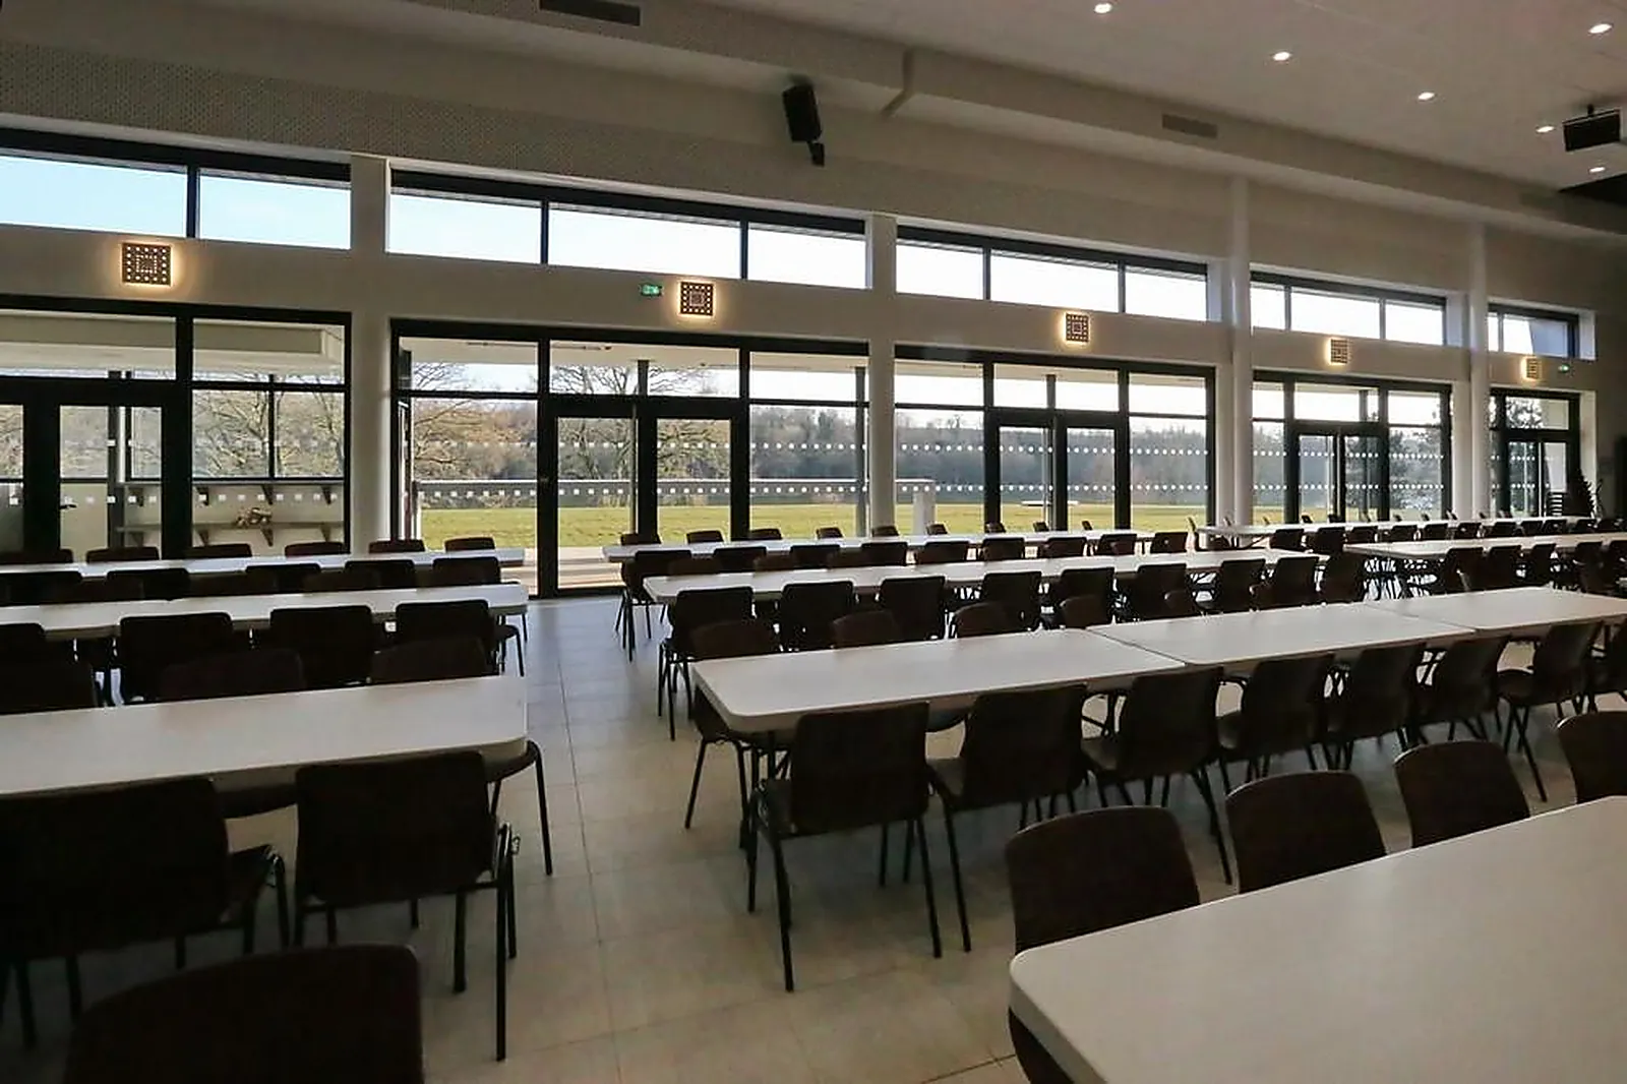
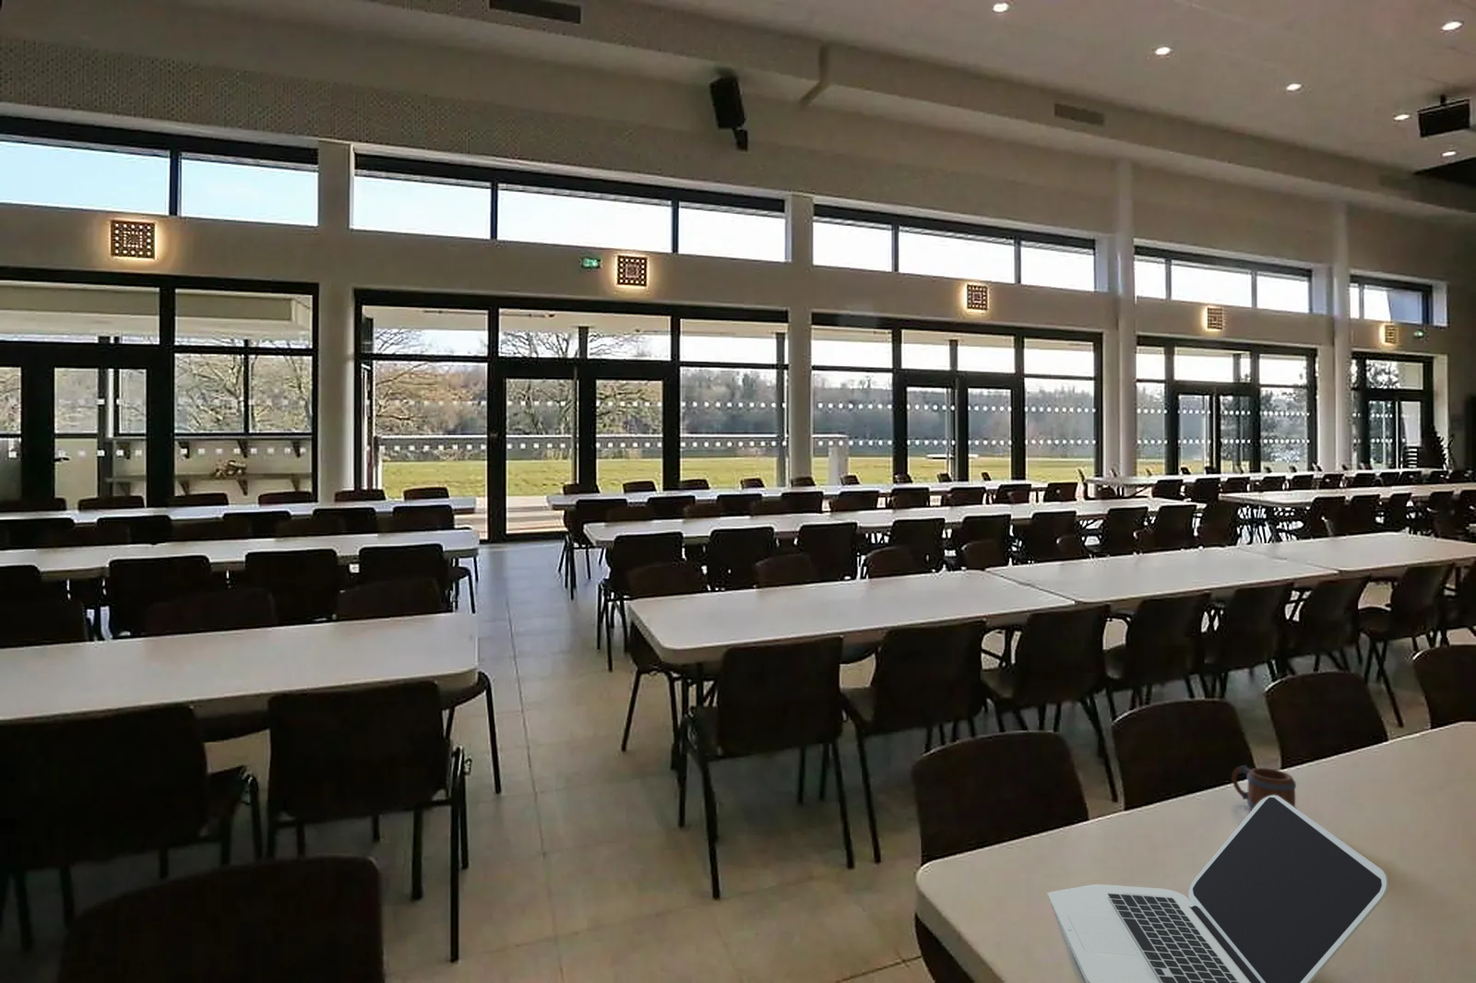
+ mug [1230,765,1297,812]
+ laptop [1046,795,1389,983]
